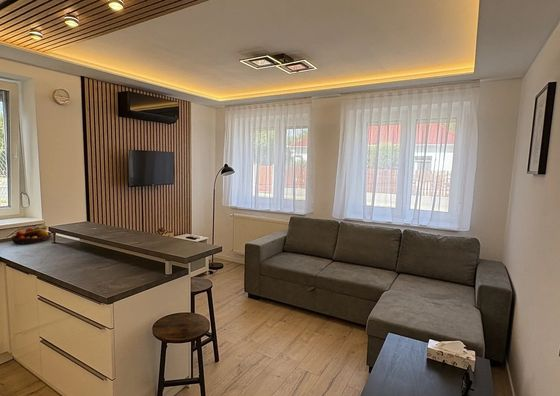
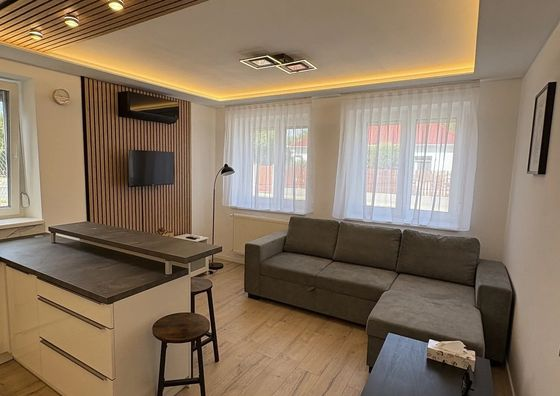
- fruit bowl [10,225,52,245]
